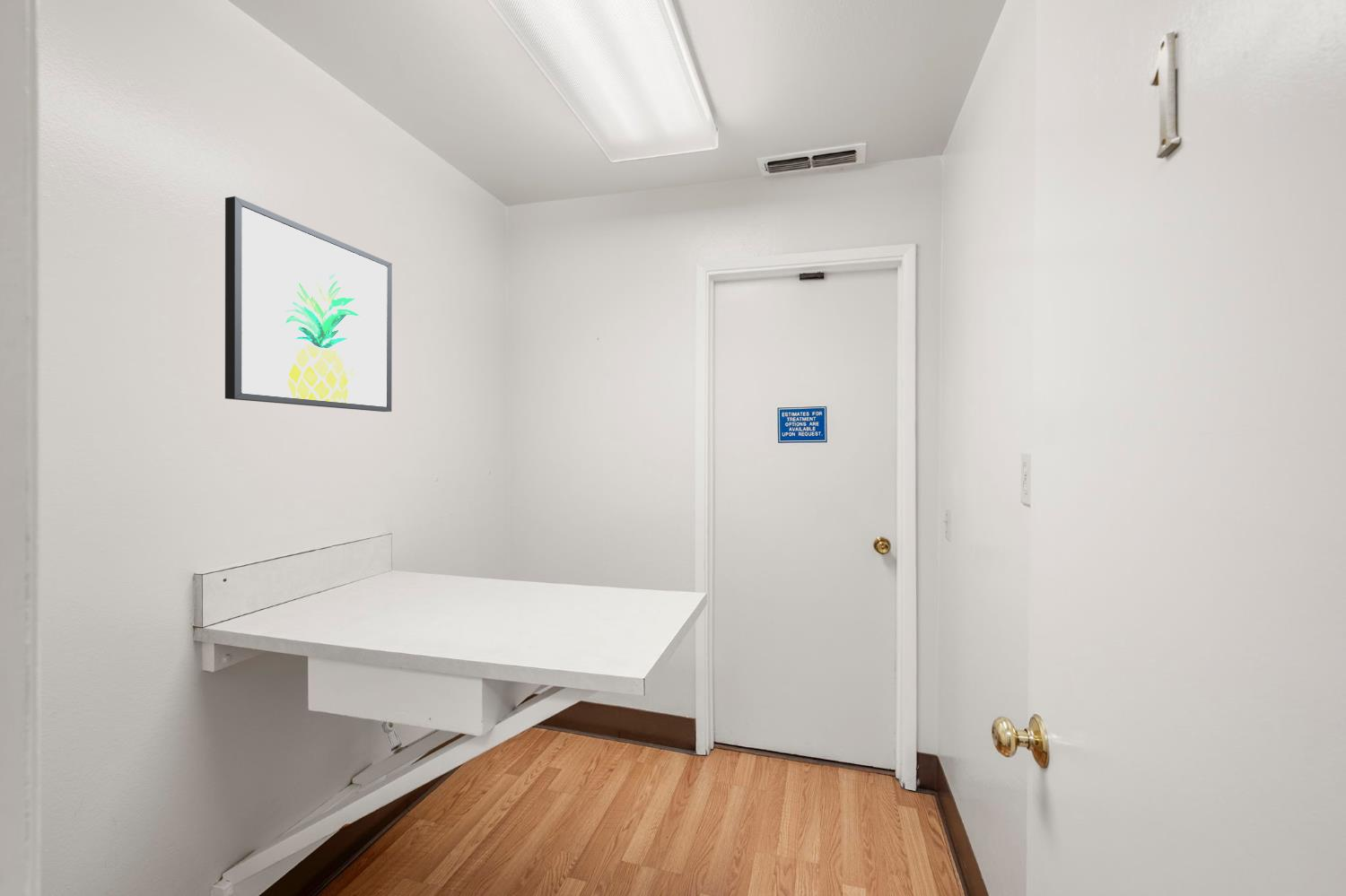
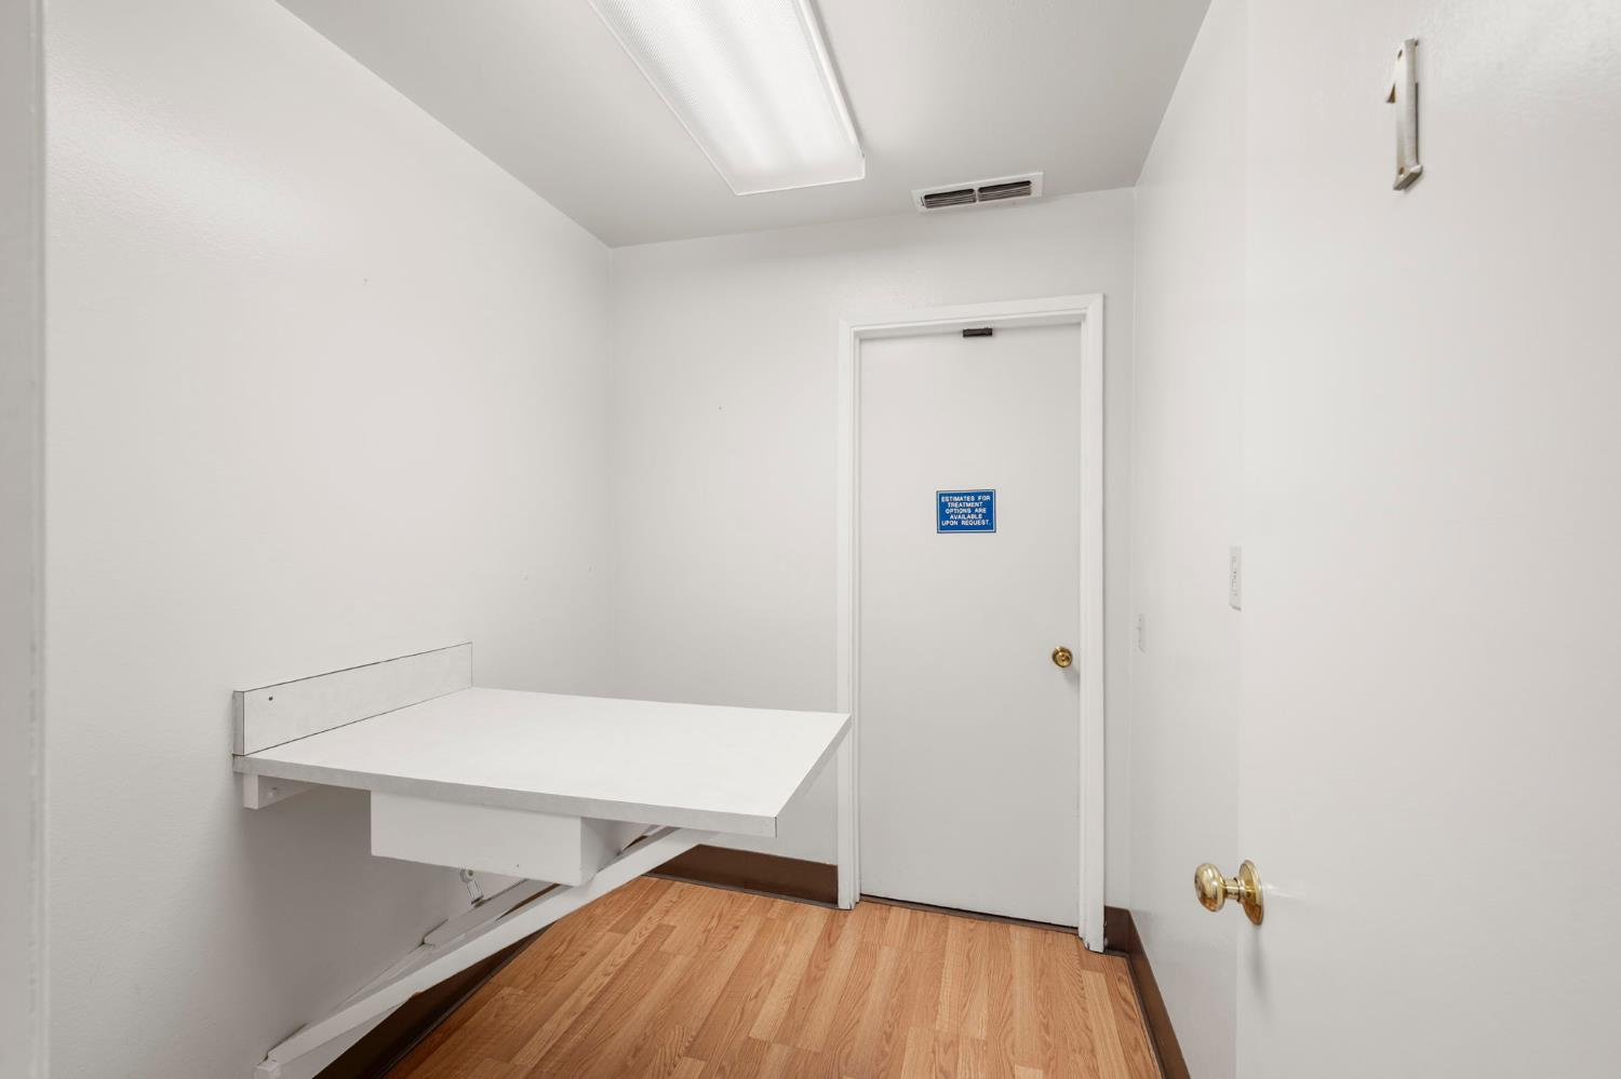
- wall art [224,196,393,413]
